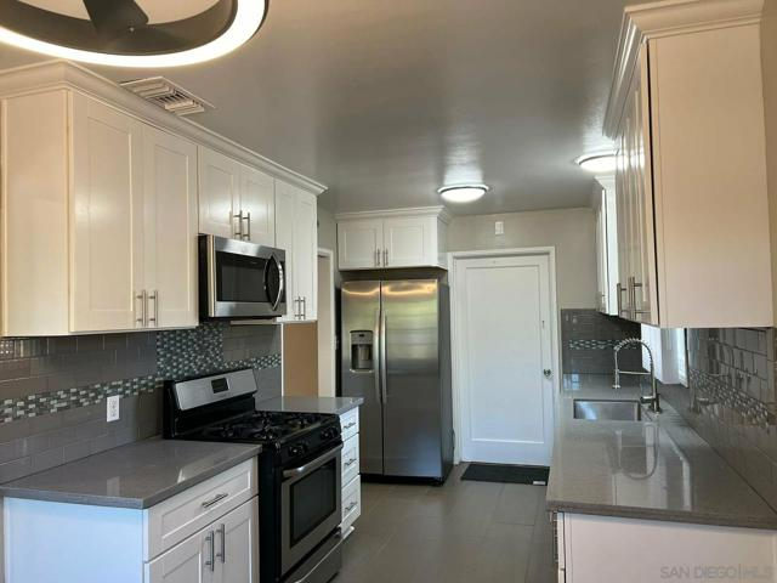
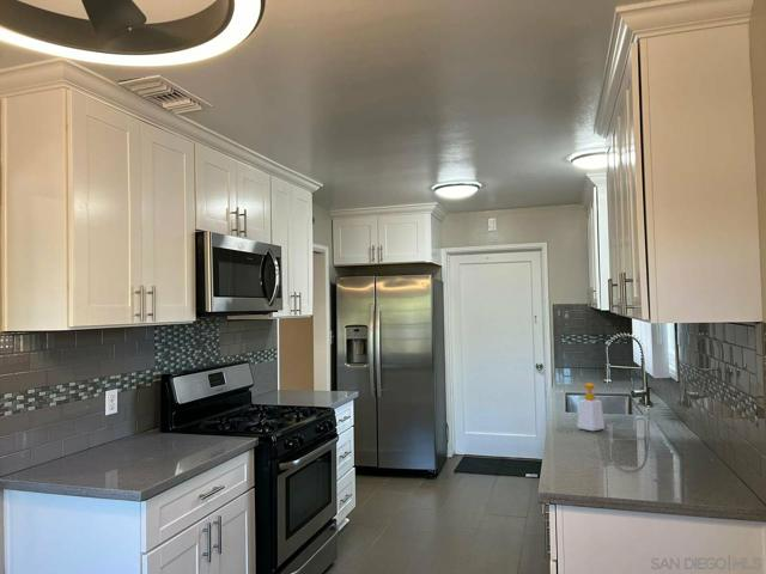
+ soap bottle [576,381,606,432]
